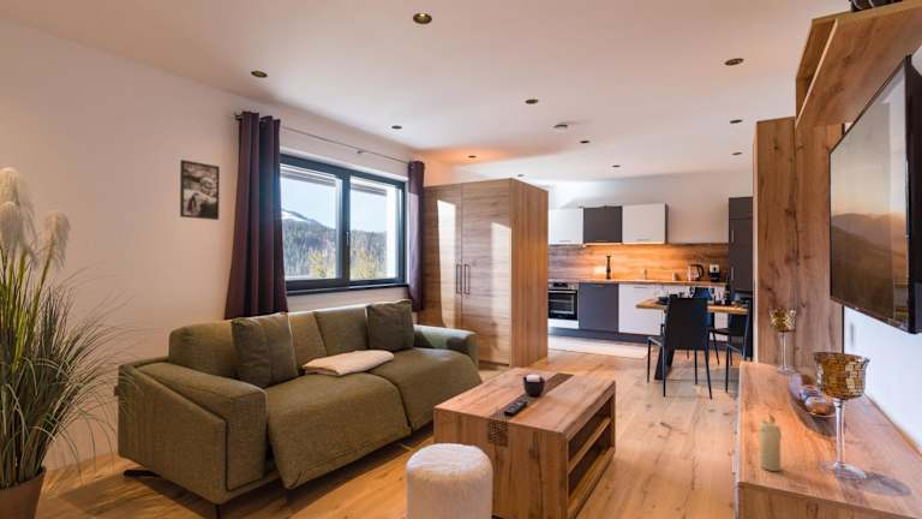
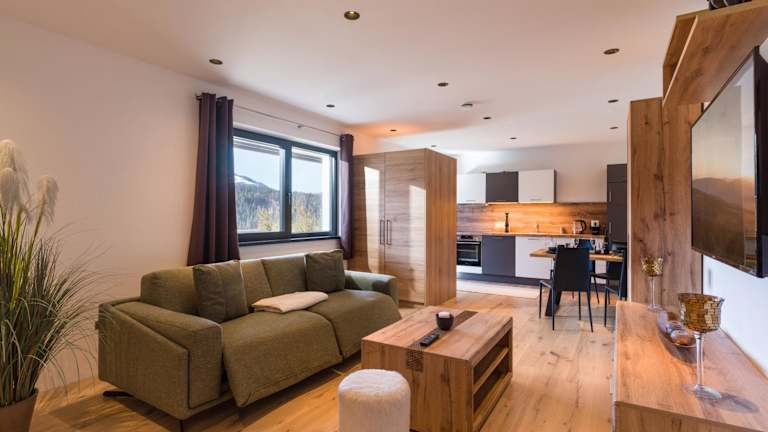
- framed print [179,159,221,221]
- candle [758,412,783,472]
